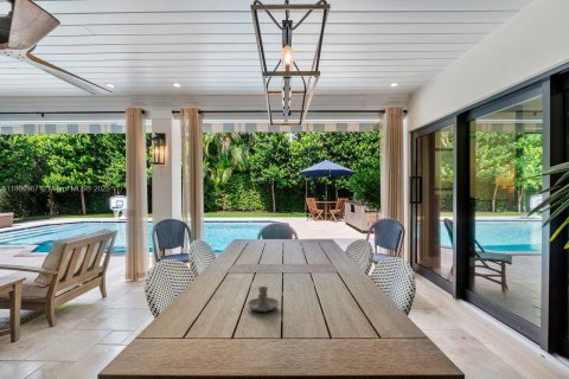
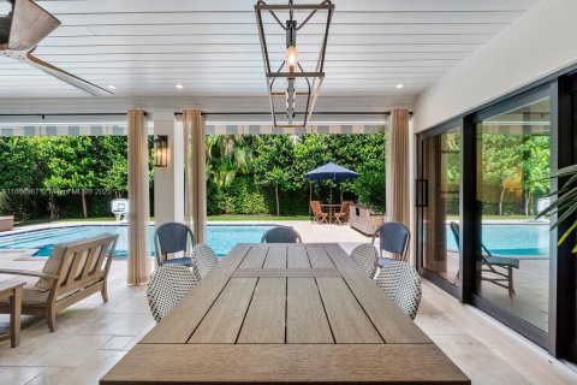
- candle holder [247,285,280,313]
